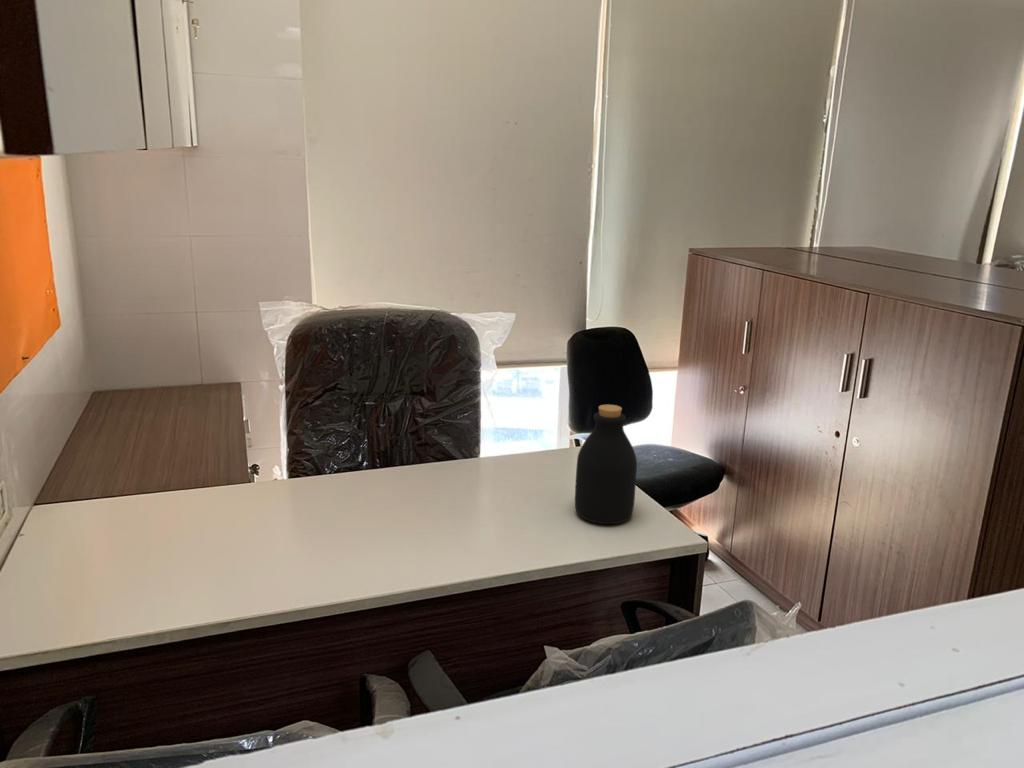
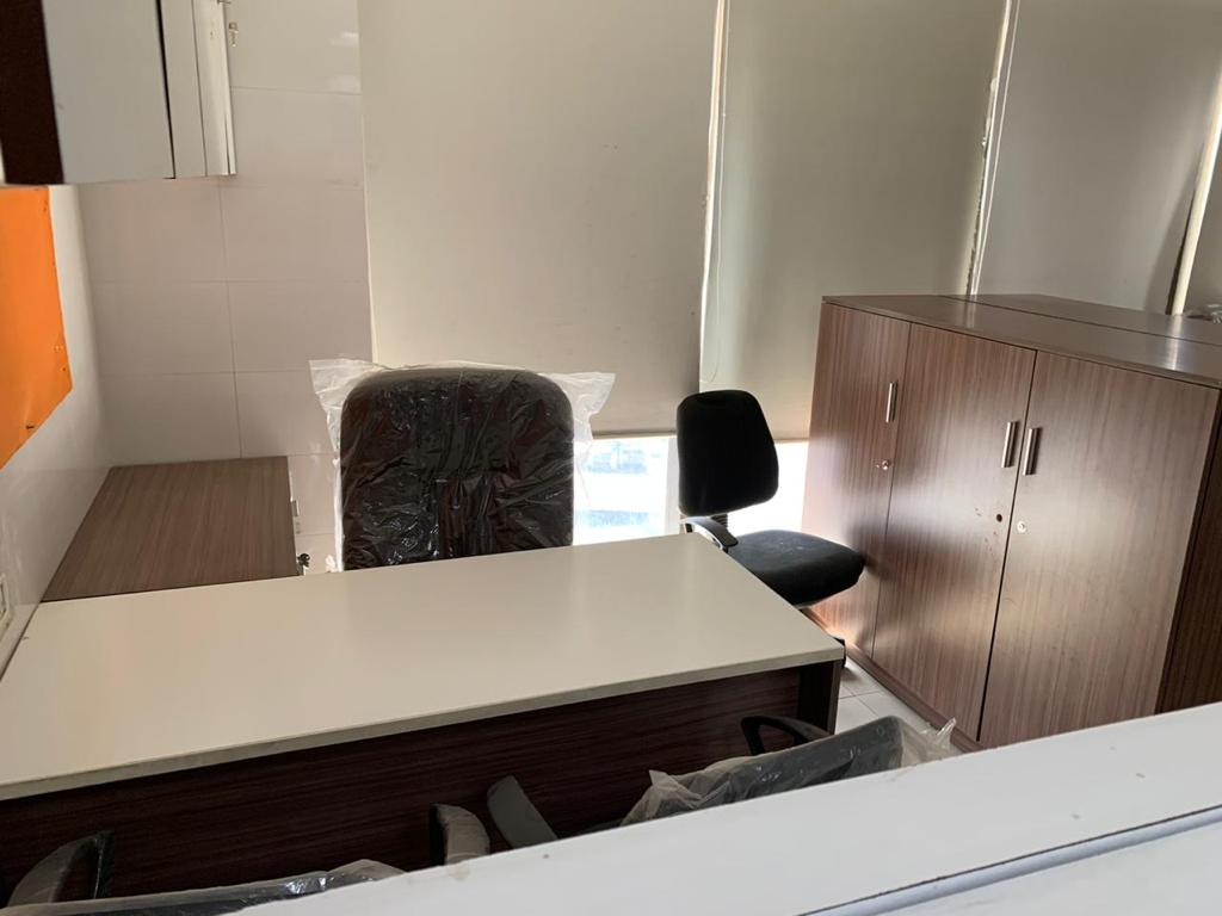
- bottle [574,403,638,525]
